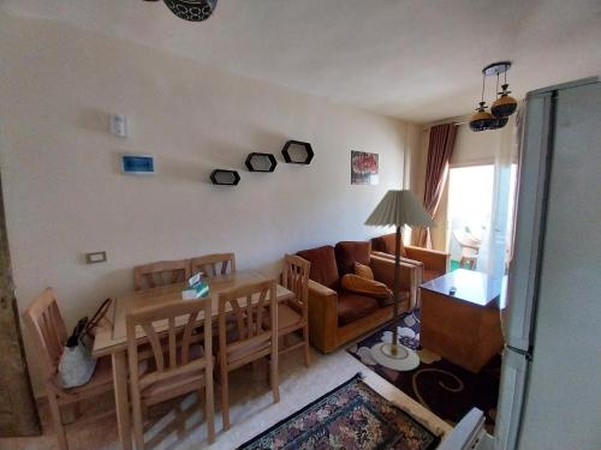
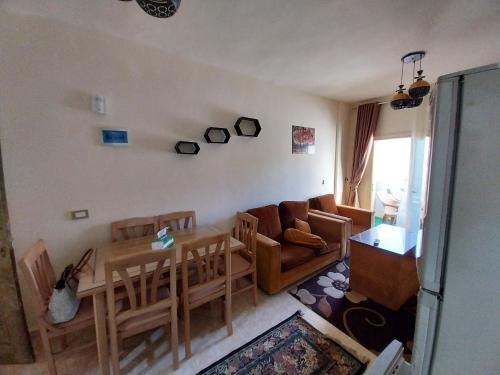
- floor lamp [363,188,439,372]
